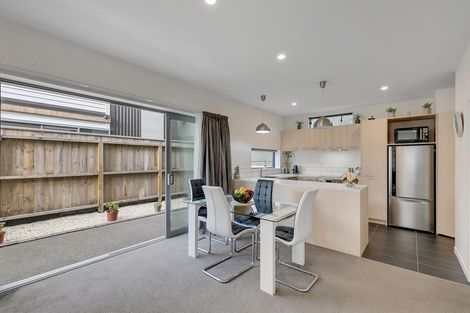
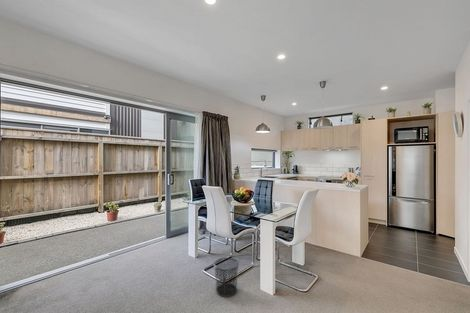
+ waste bin [213,257,240,298]
